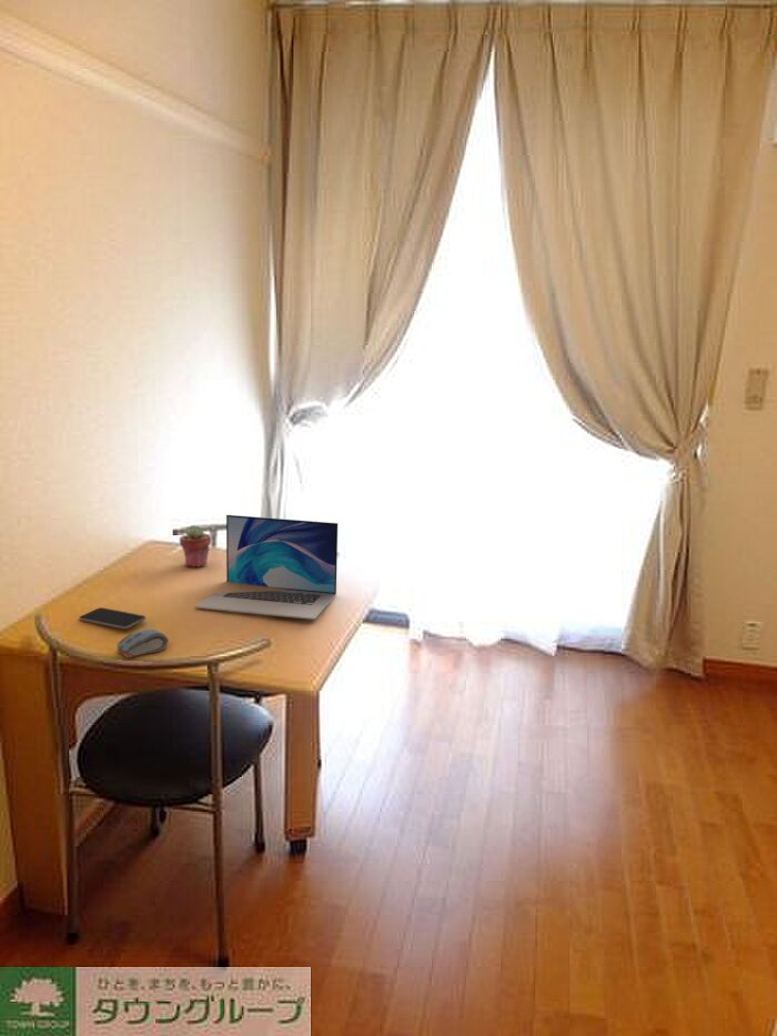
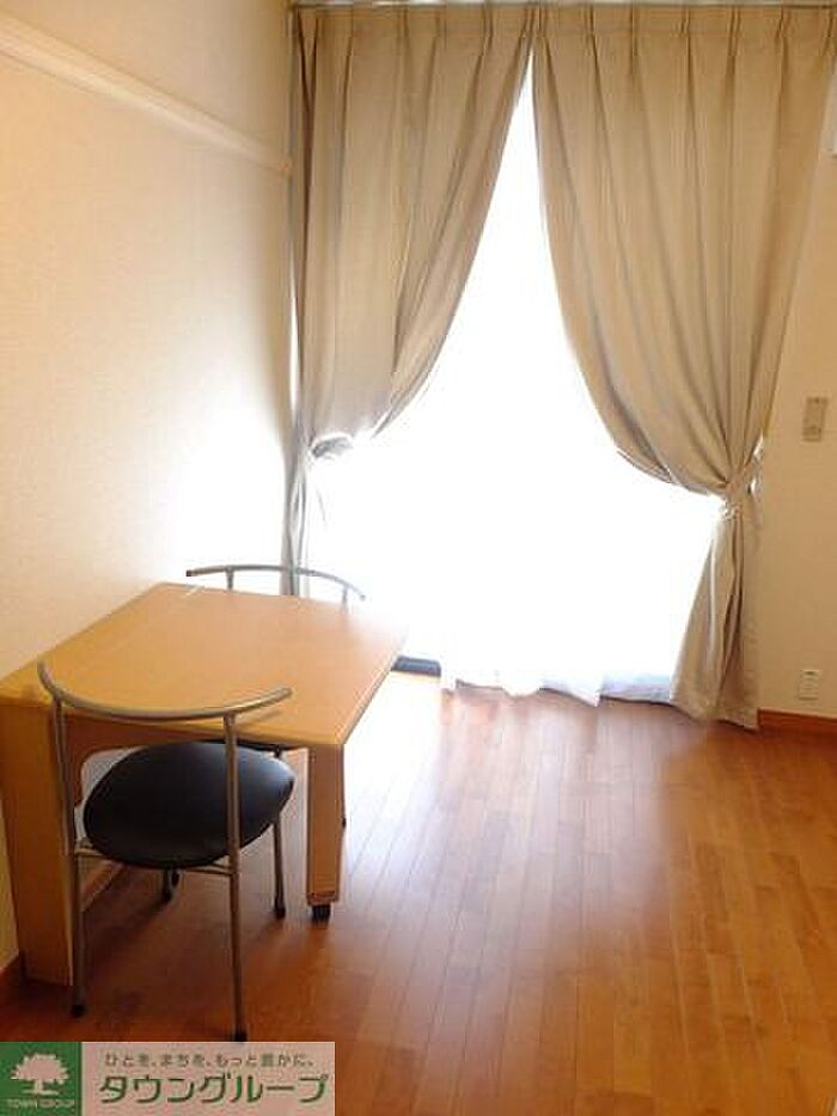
- laptop [193,514,339,621]
- potted succulent [179,524,212,567]
- computer mouse [117,628,170,658]
- smartphone [78,606,147,631]
